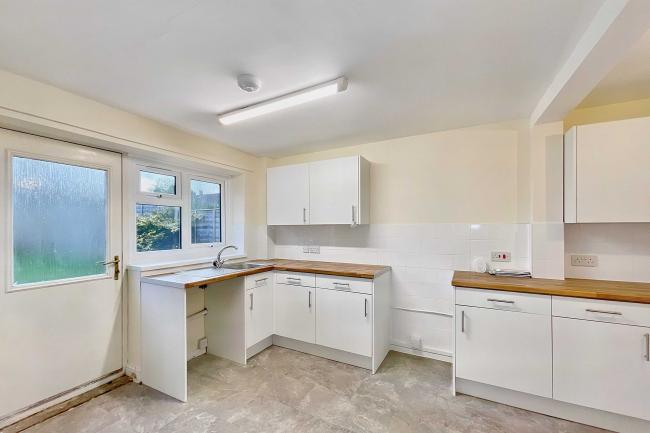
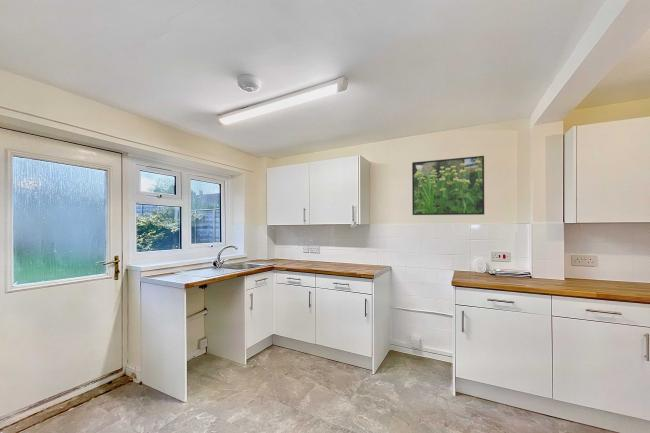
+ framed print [411,155,485,216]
